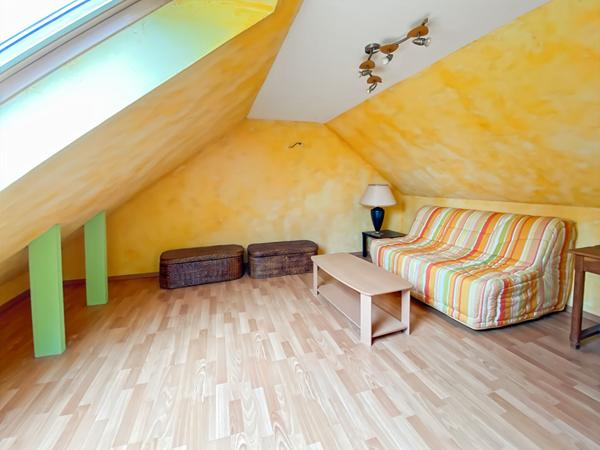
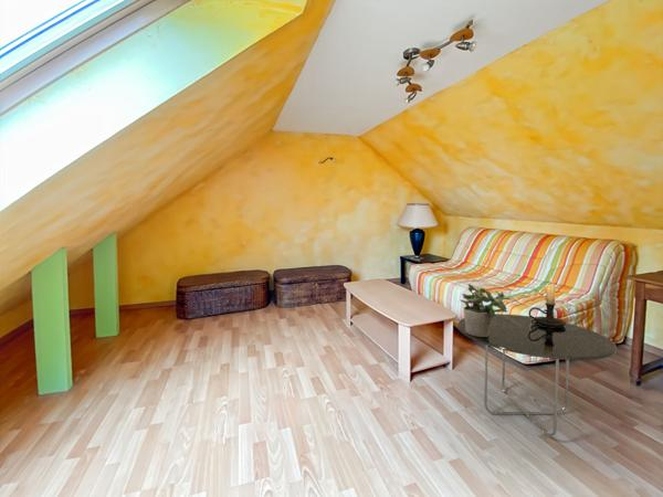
+ potted plant [459,283,512,337]
+ candle holder [528,276,567,328]
+ side table [456,313,618,437]
